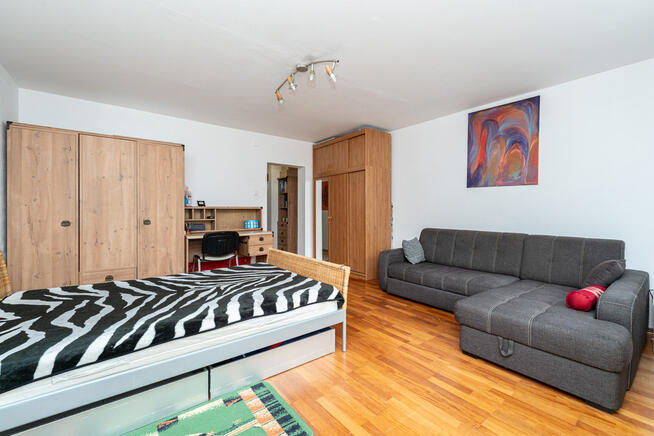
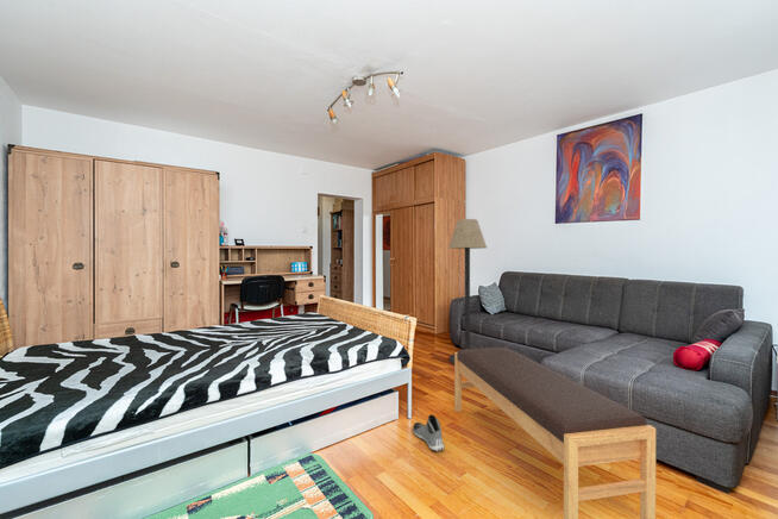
+ floor lamp [447,218,488,364]
+ bench [453,346,657,519]
+ sneaker [412,413,445,452]
